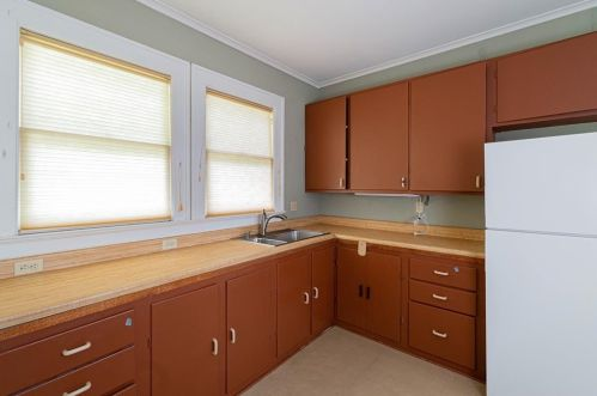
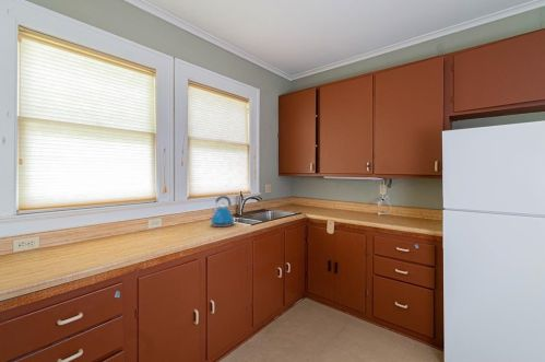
+ kettle [210,195,236,227]
